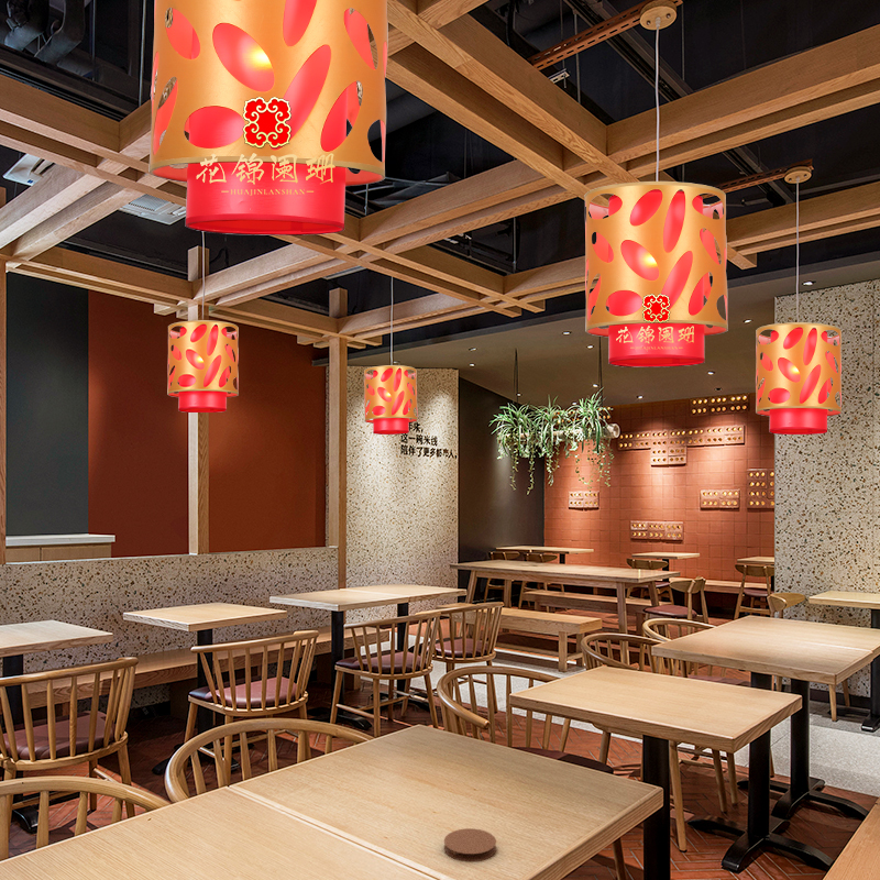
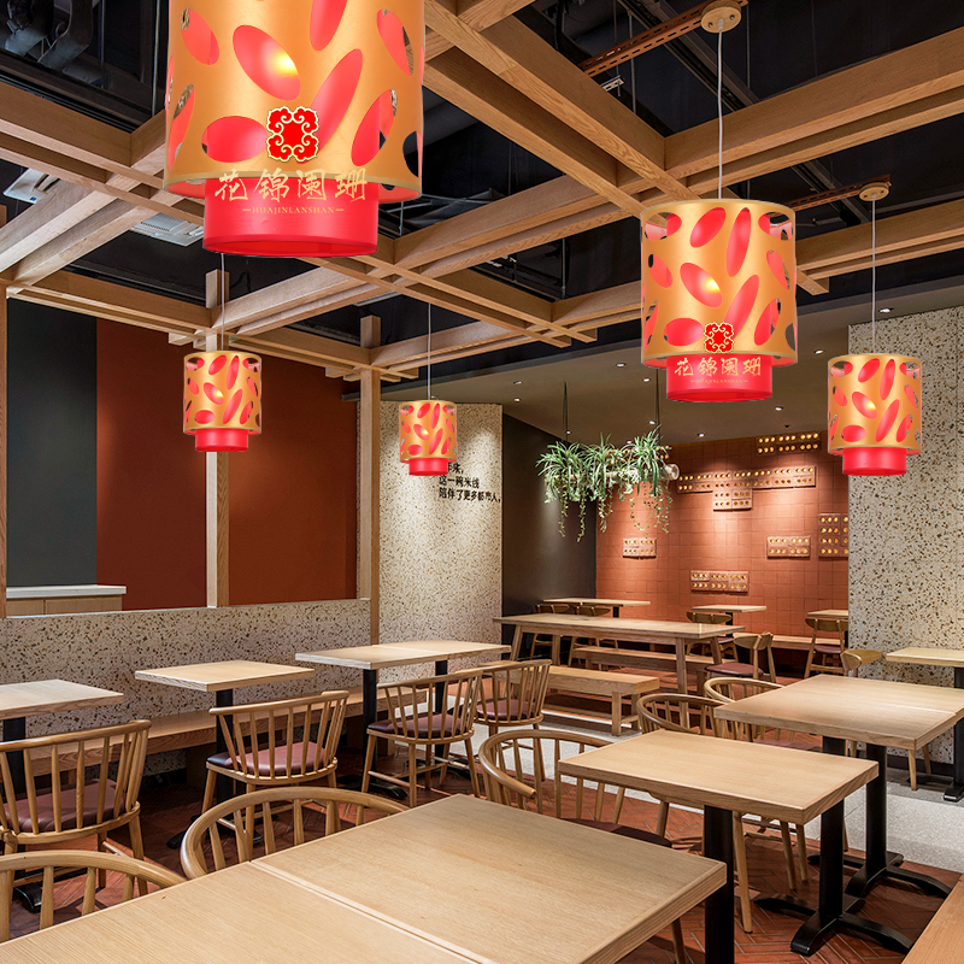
- coaster [443,827,497,862]
